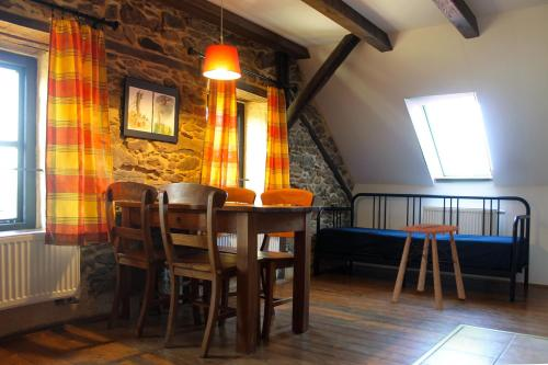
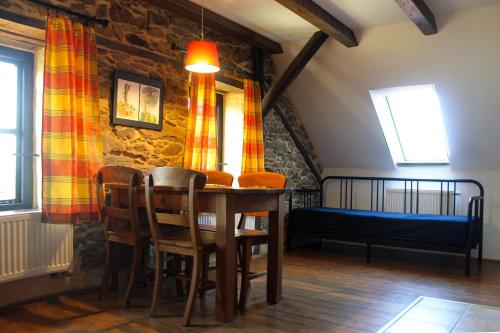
- side table [391,223,466,311]
